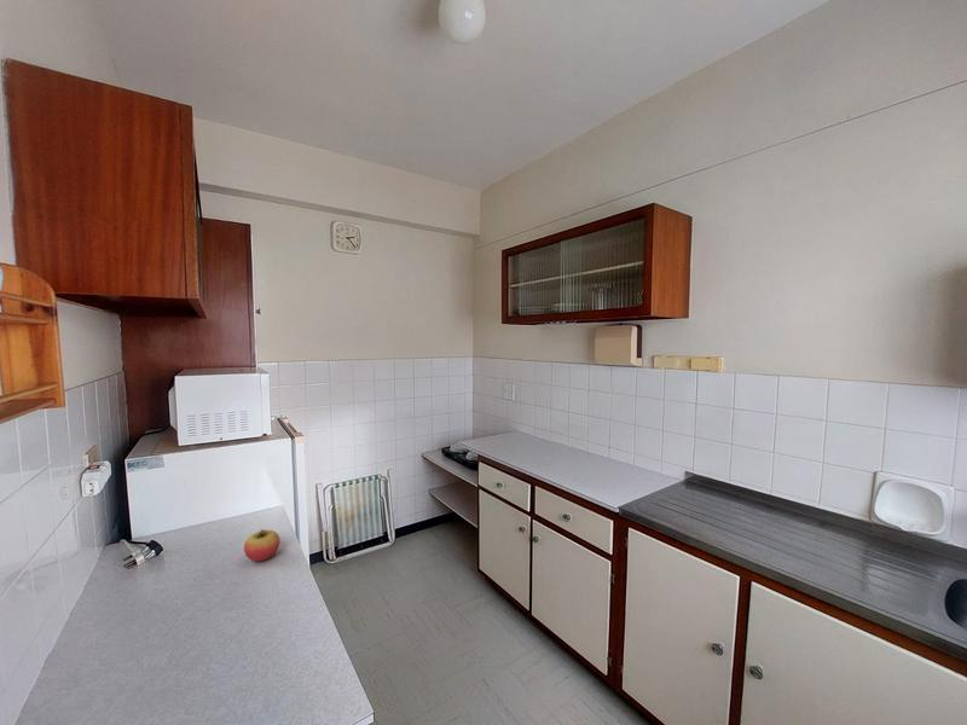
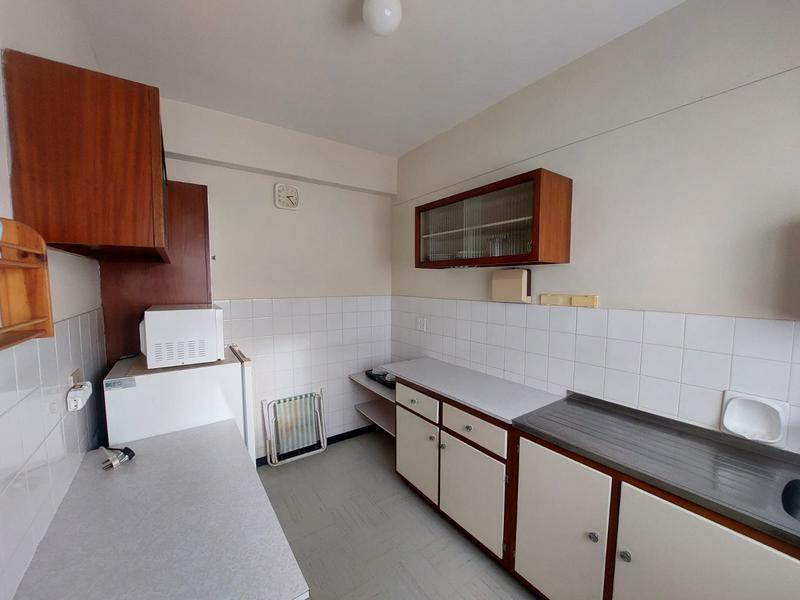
- fruit [243,528,282,563]
